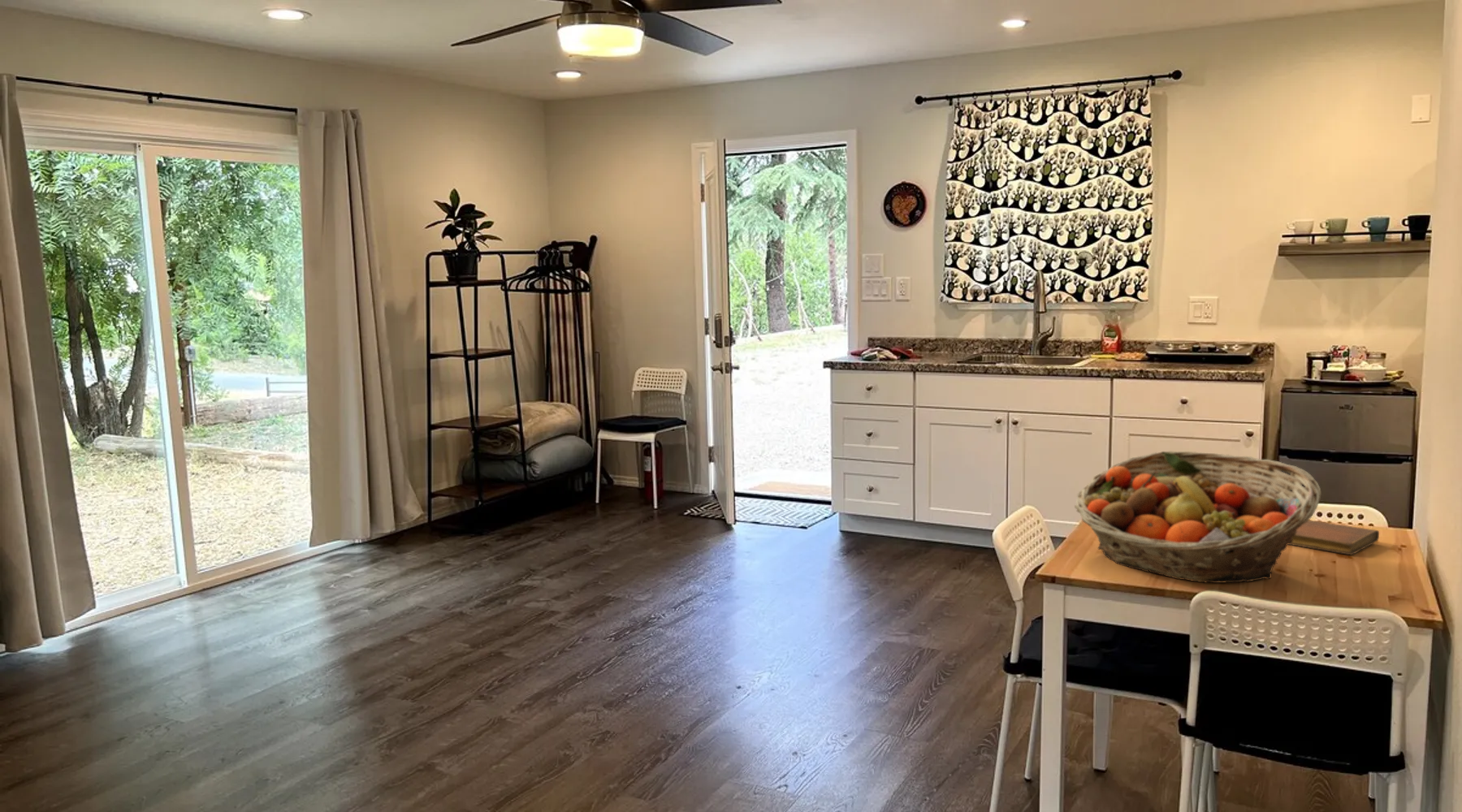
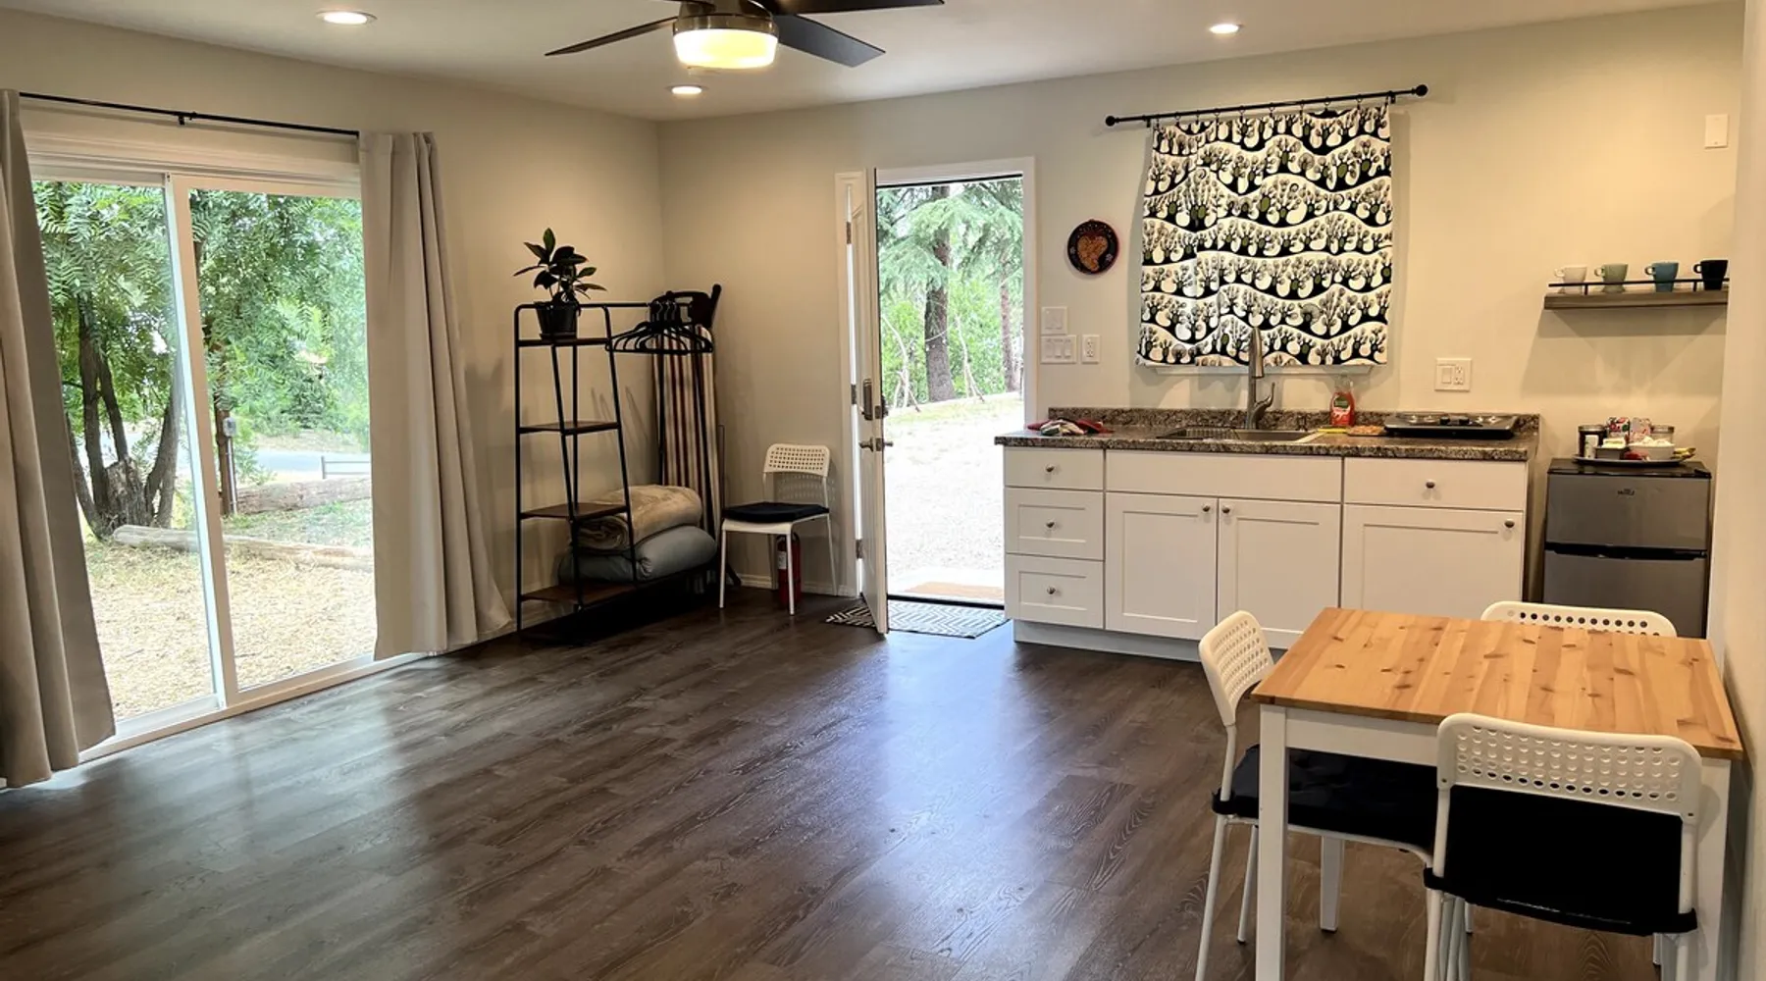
- fruit basket [1074,451,1322,584]
- notebook [1288,520,1380,555]
